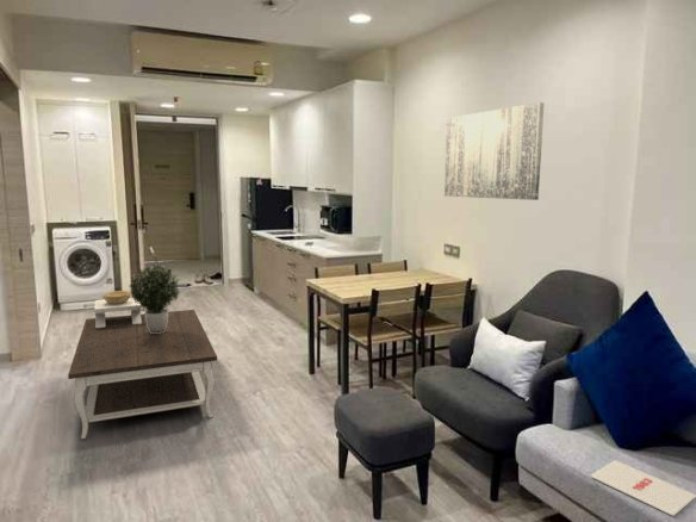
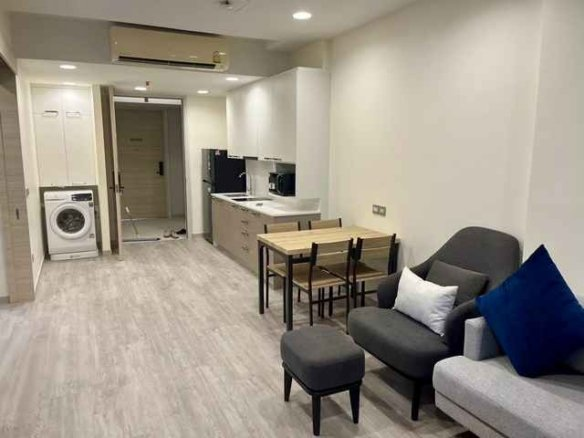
- wall art [443,101,545,201]
- magazine [590,459,696,517]
- potted plant [128,262,182,334]
- decorative bowl [93,290,142,328]
- coffee table [67,309,218,440]
